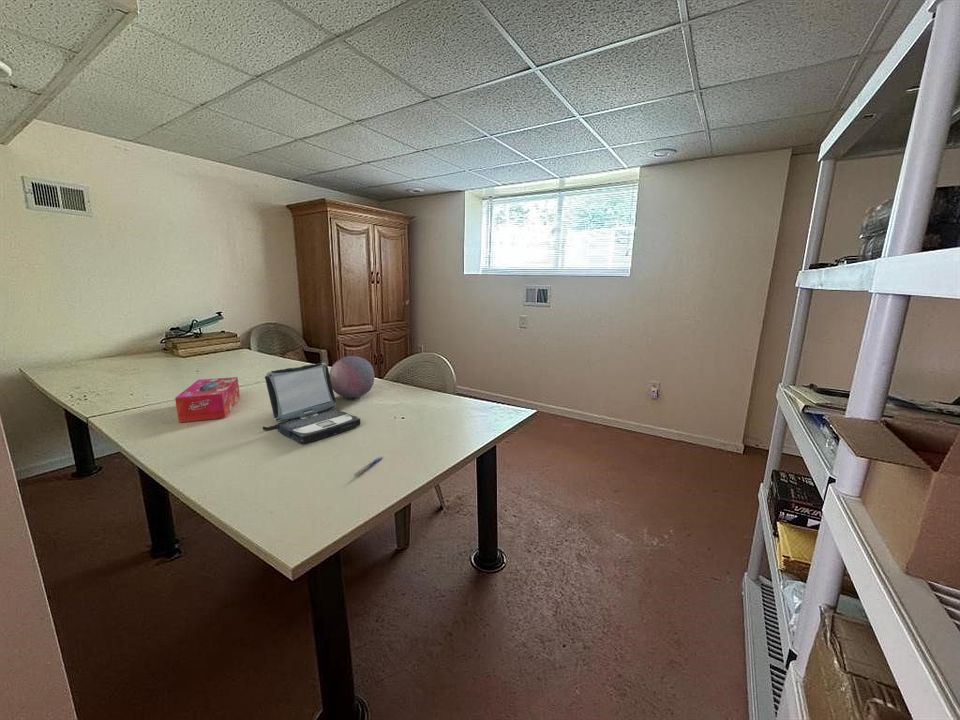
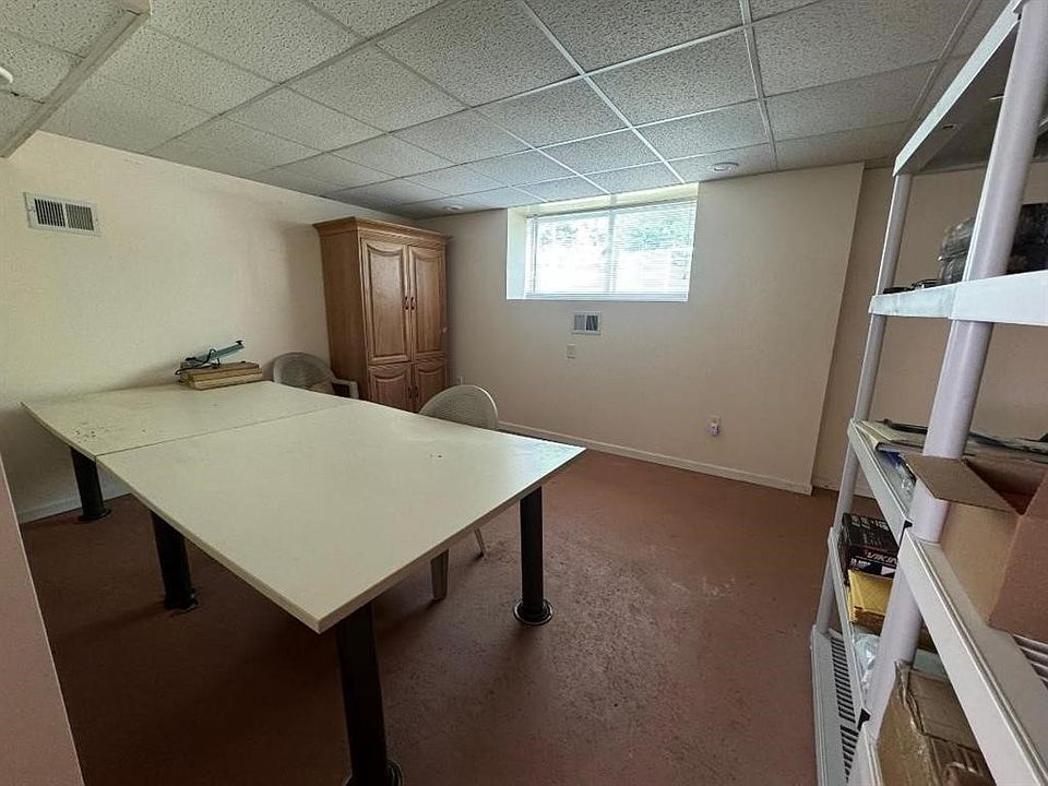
- decorative ball [329,355,375,399]
- pen [352,456,383,476]
- laptop [262,362,361,444]
- tissue box [174,376,241,423]
